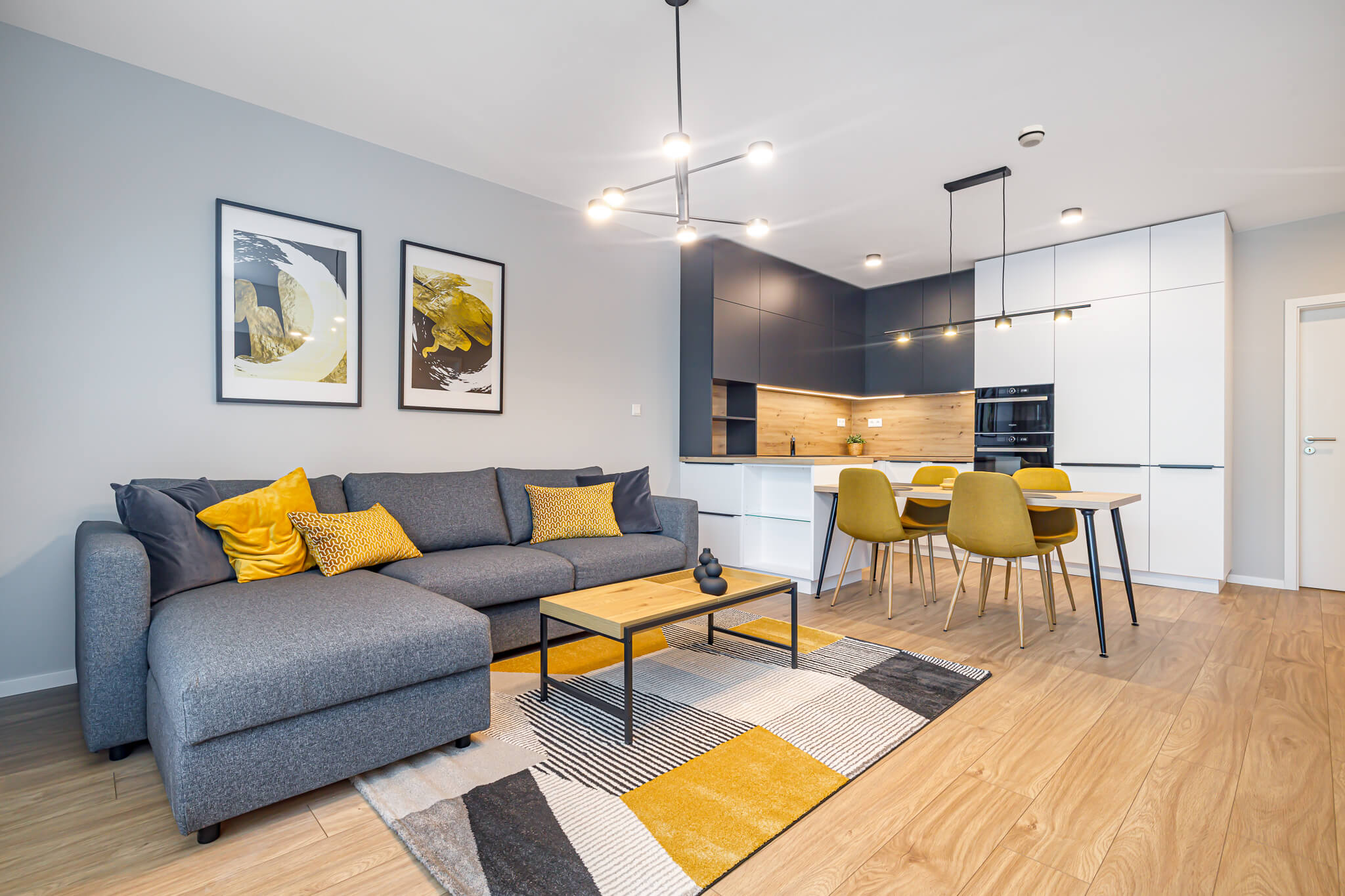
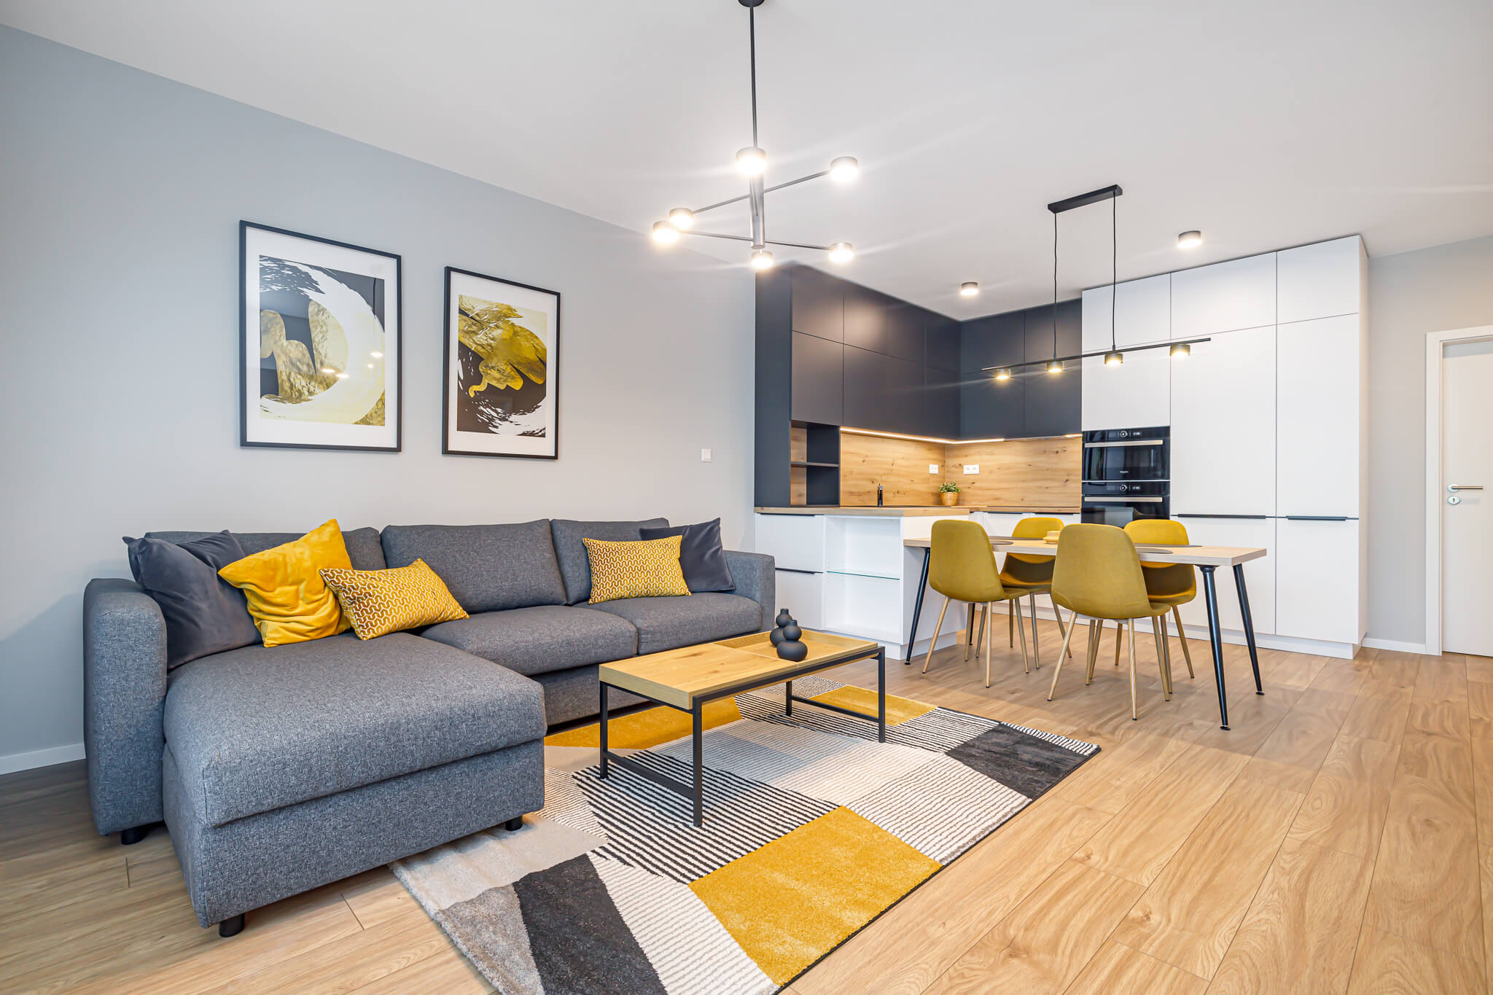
- smoke detector [1017,124,1046,148]
